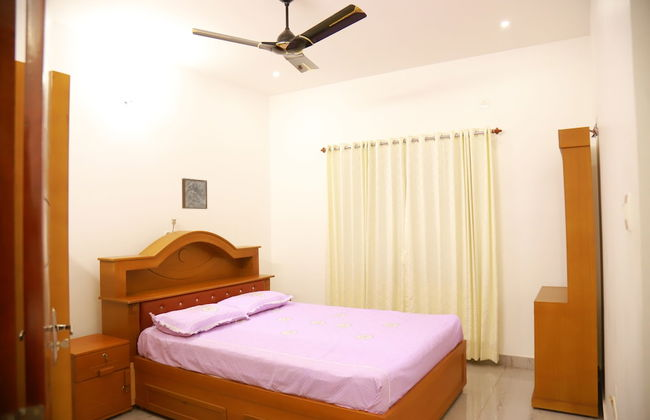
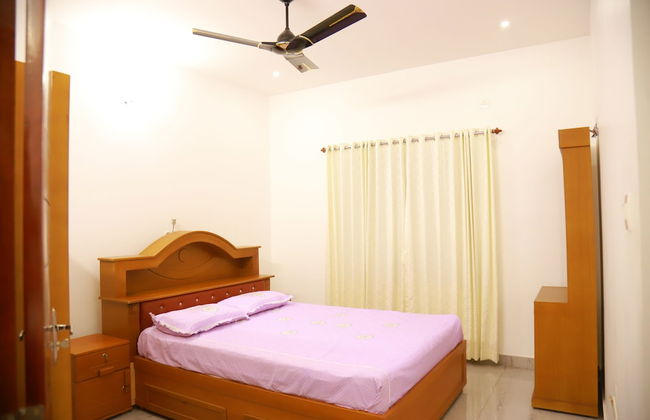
- wall art [181,177,208,210]
